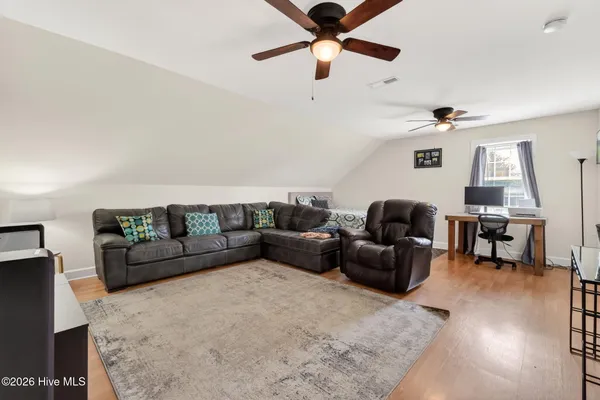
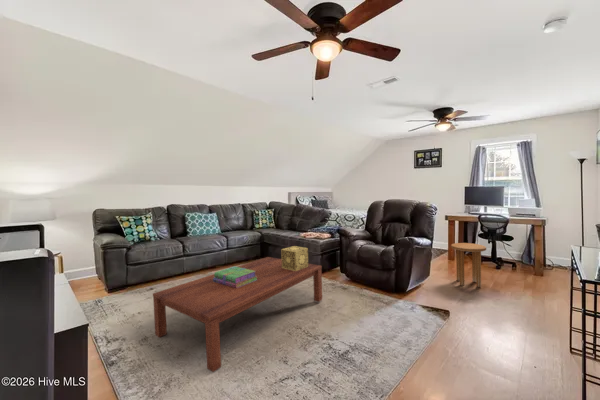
+ stack of books [213,265,257,288]
+ decorative box [280,245,309,271]
+ side table [450,242,487,288]
+ coffee table [152,256,323,373]
